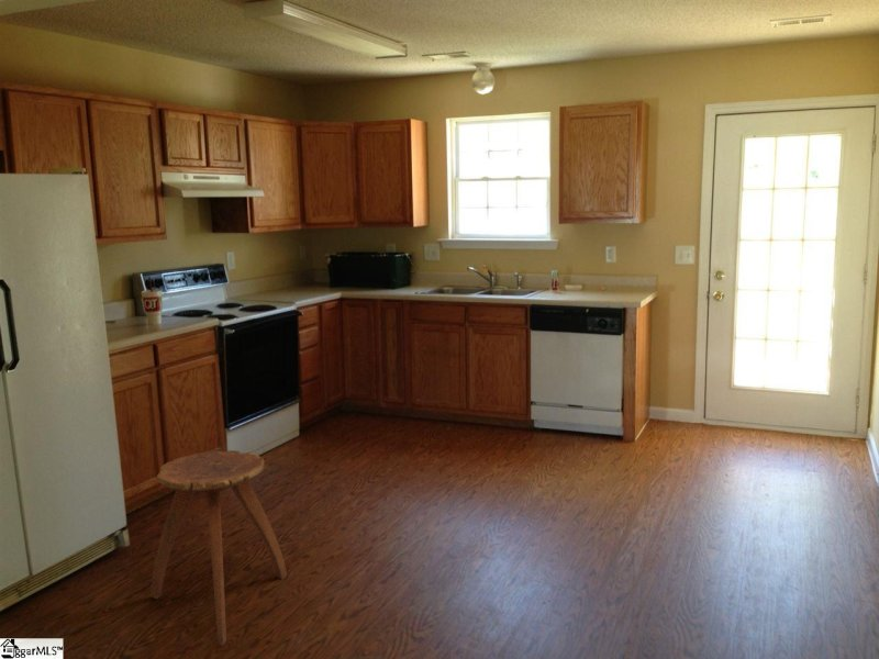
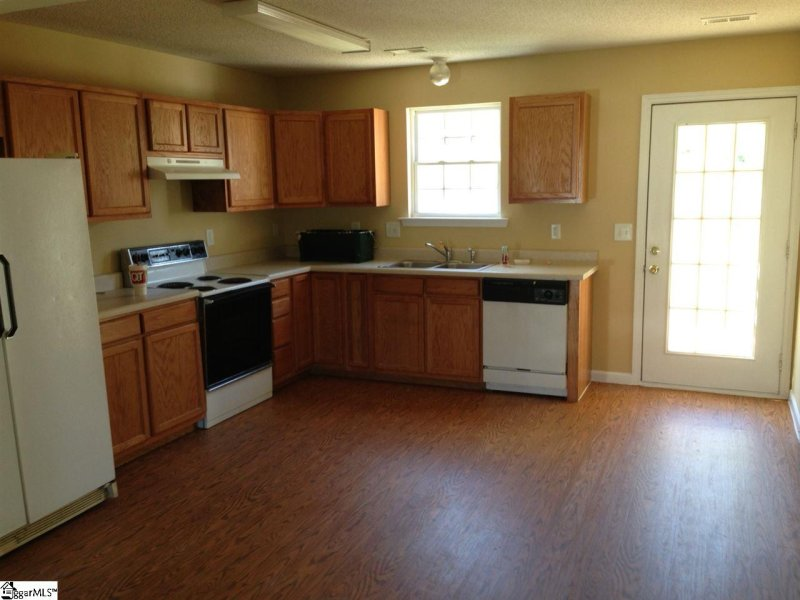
- stool [149,449,288,647]
